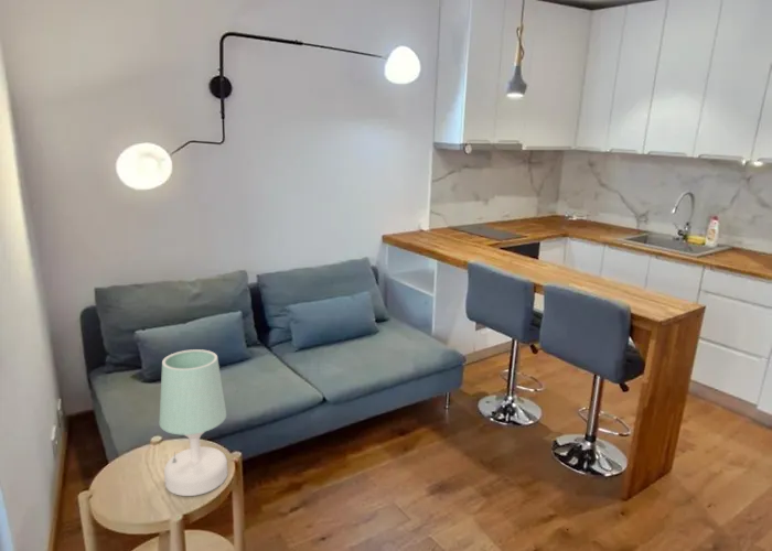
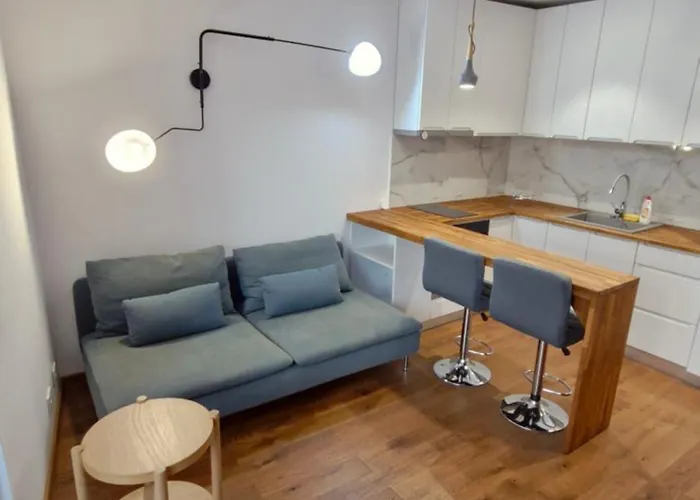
- table lamp [158,348,228,497]
